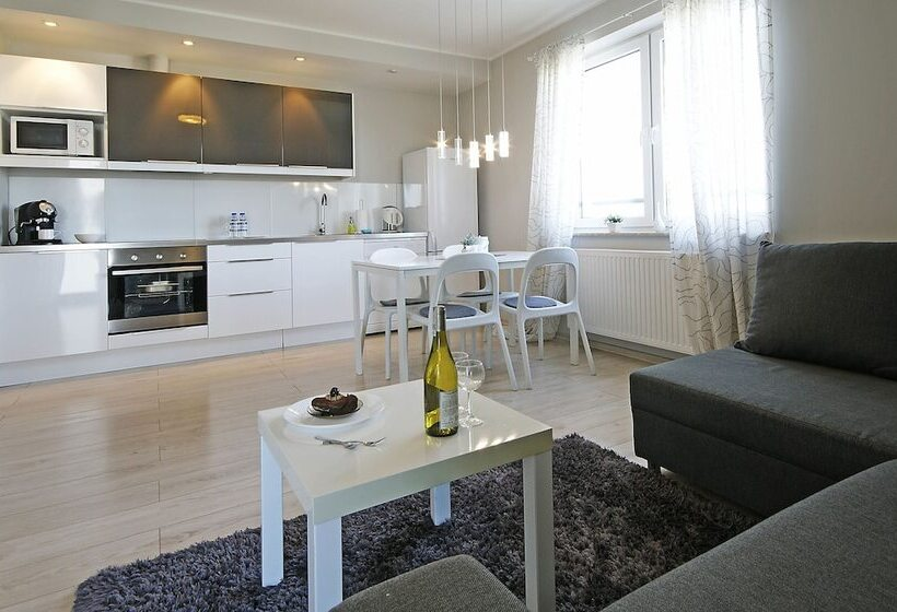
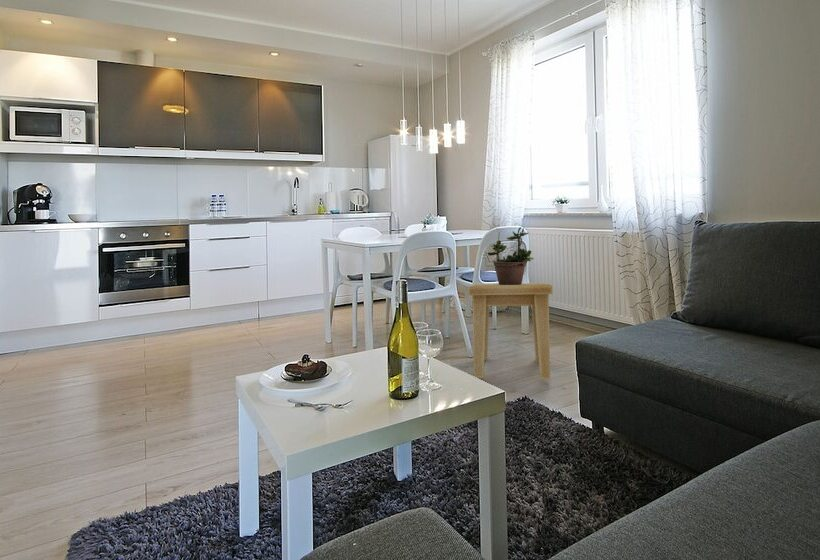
+ side table [468,282,553,380]
+ potted plant [487,222,535,285]
